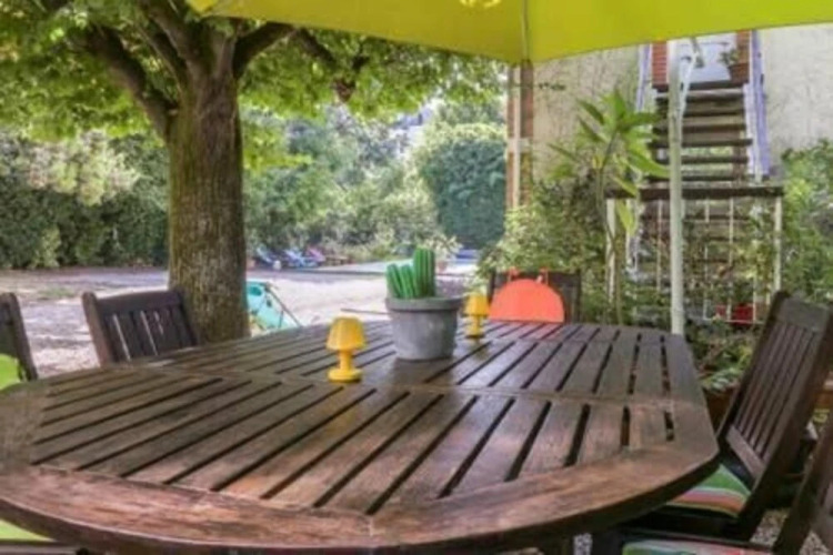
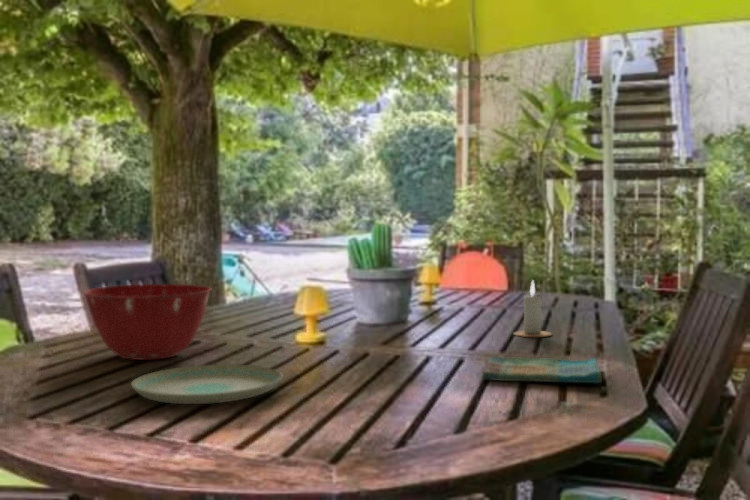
+ plate [130,363,283,405]
+ dish towel [481,356,603,384]
+ mixing bowl [82,283,212,361]
+ candle [512,279,553,338]
